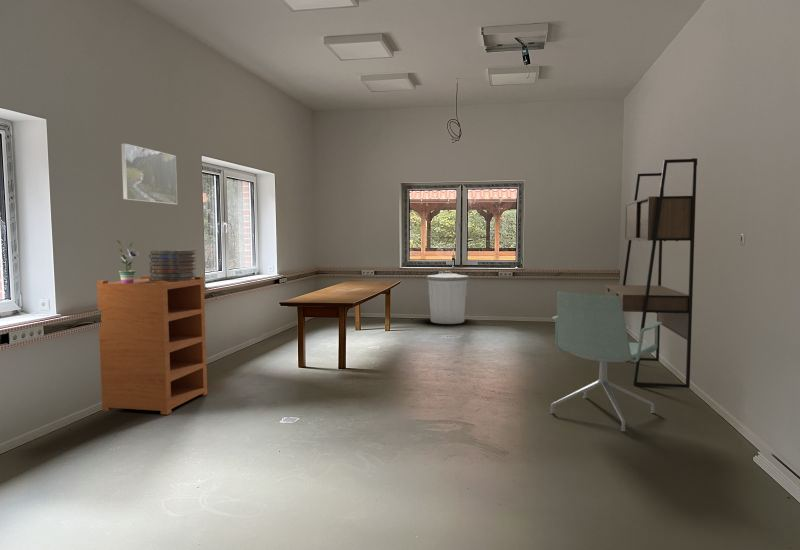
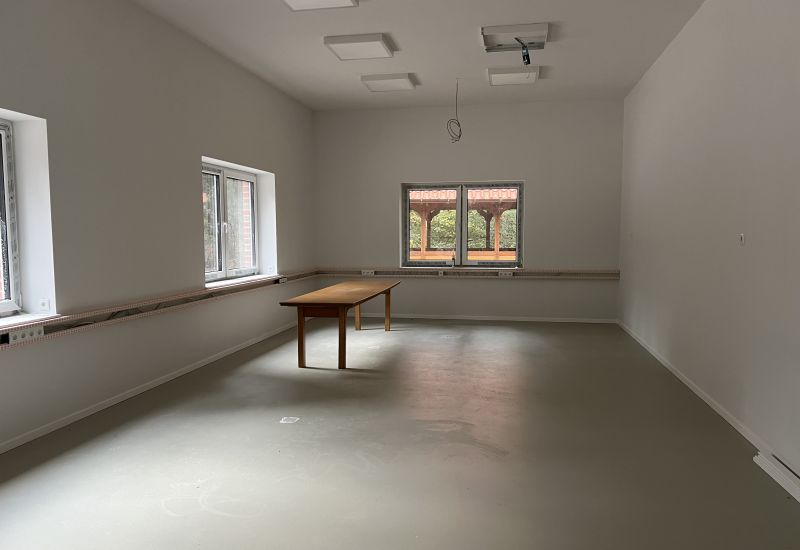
- trash can [426,270,470,325]
- potted plant [116,239,140,284]
- office chair [549,290,662,432]
- desk [604,157,698,389]
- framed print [120,142,178,205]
- cupboard [96,275,208,416]
- book stack [148,249,197,281]
